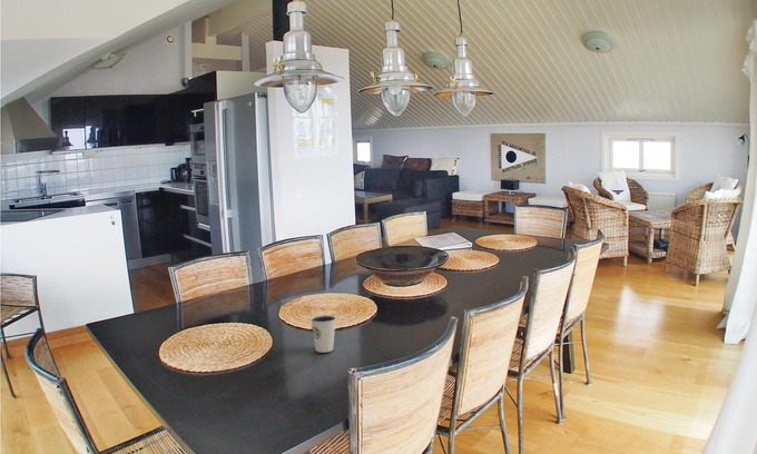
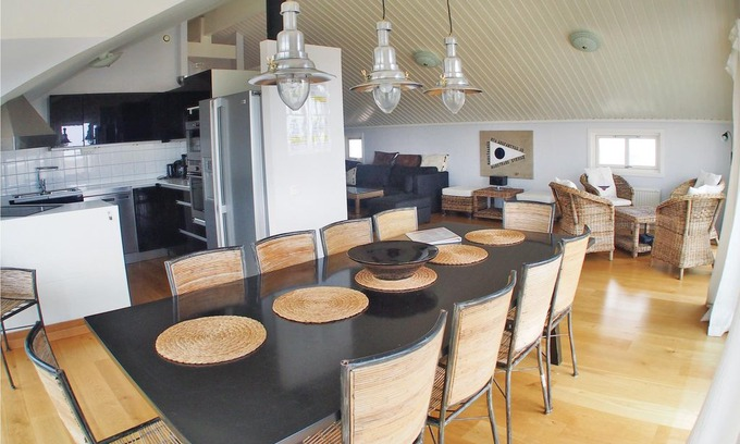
- dixie cup [309,314,337,354]
